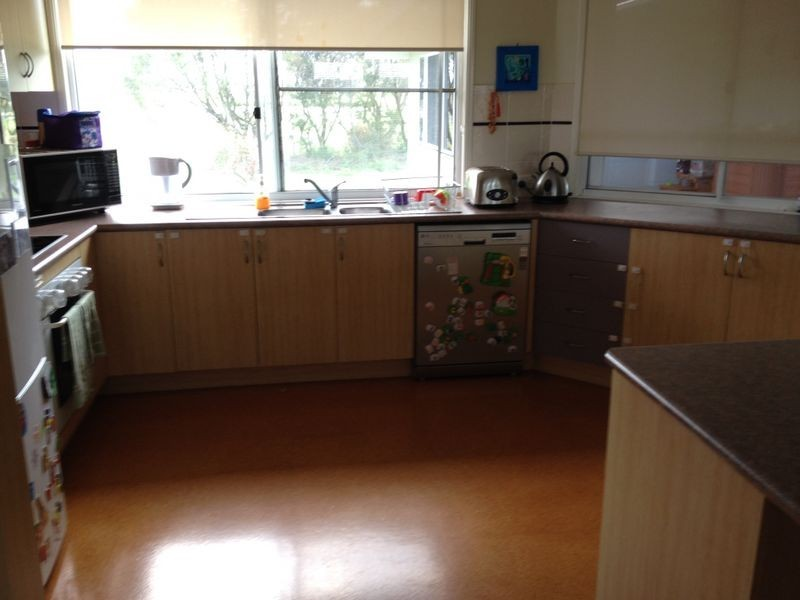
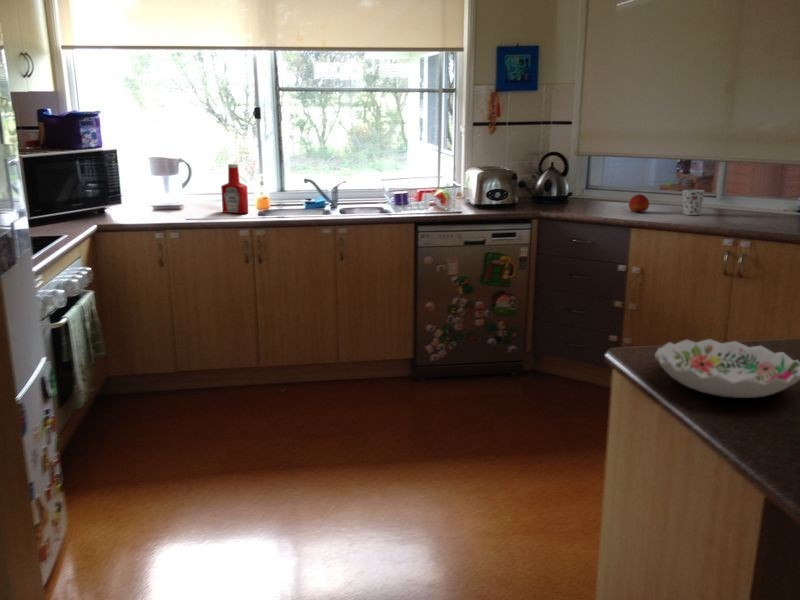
+ fruit [628,193,650,214]
+ decorative bowl [654,338,800,399]
+ cup [681,189,706,216]
+ soap bottle [220,163,249,214]
